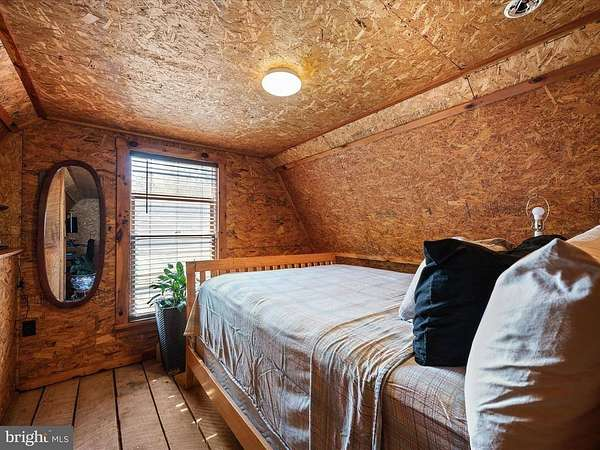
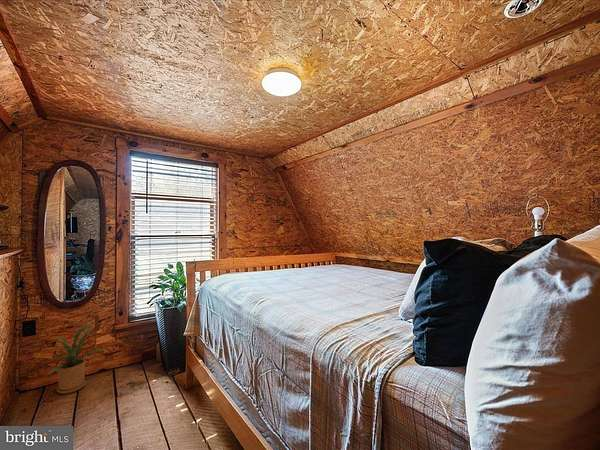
+ house plant [29,319,102,395]
